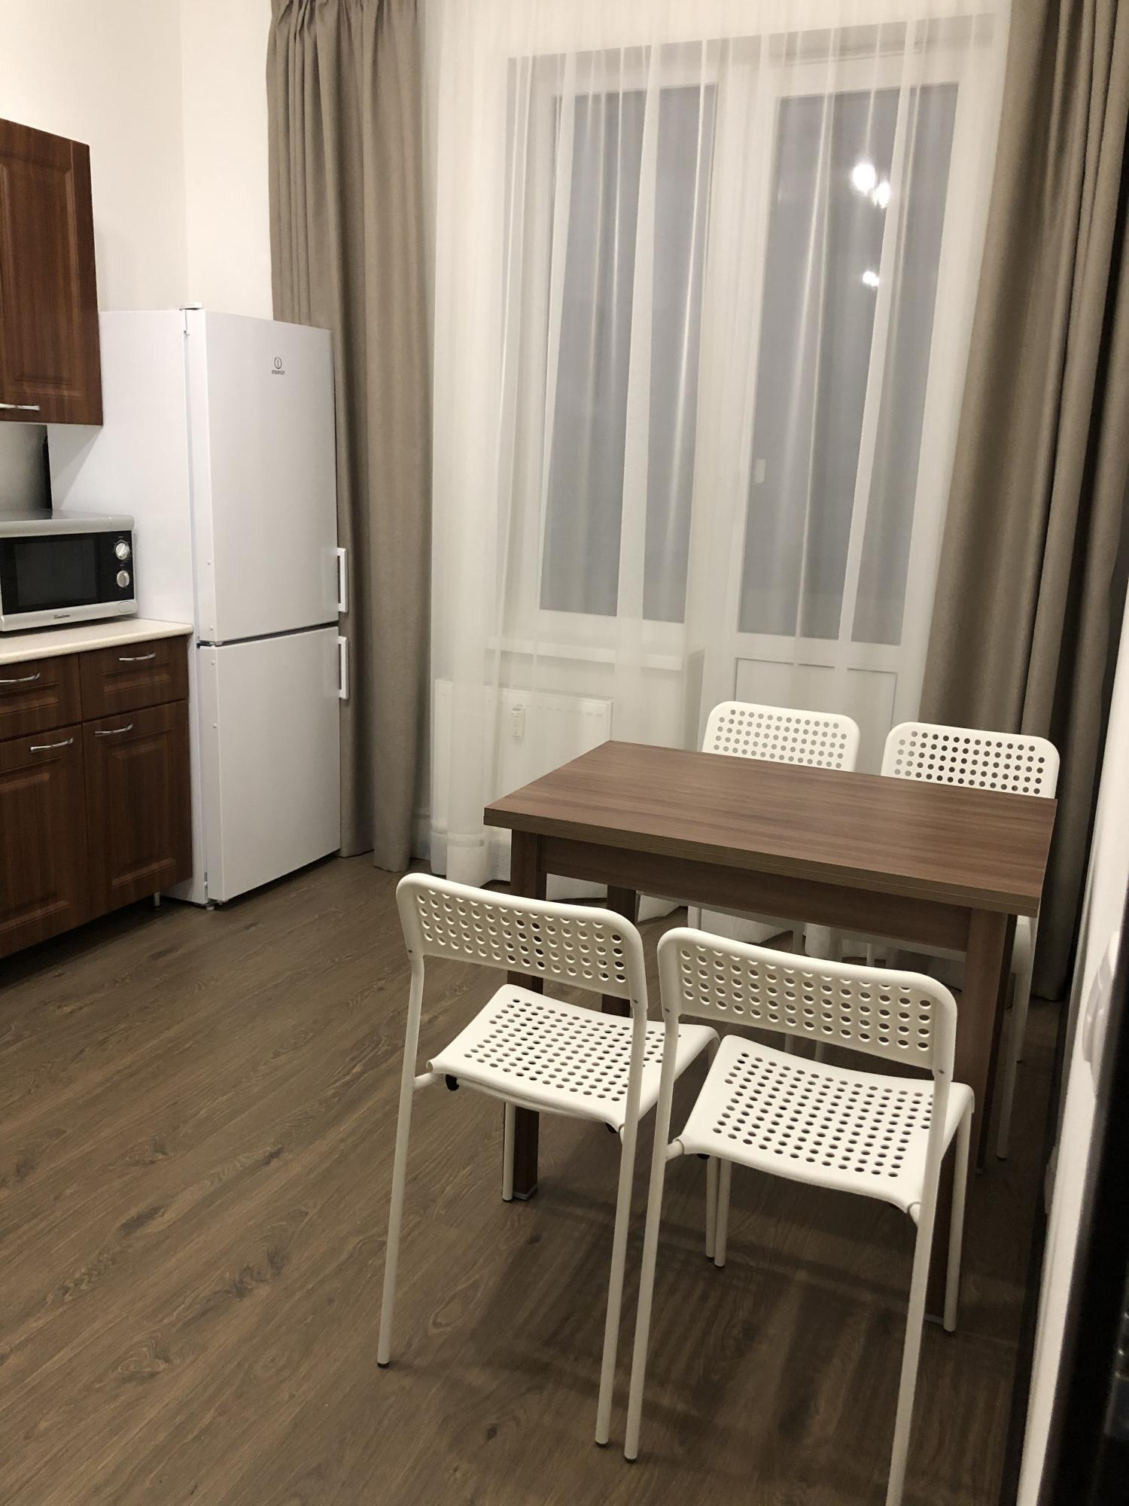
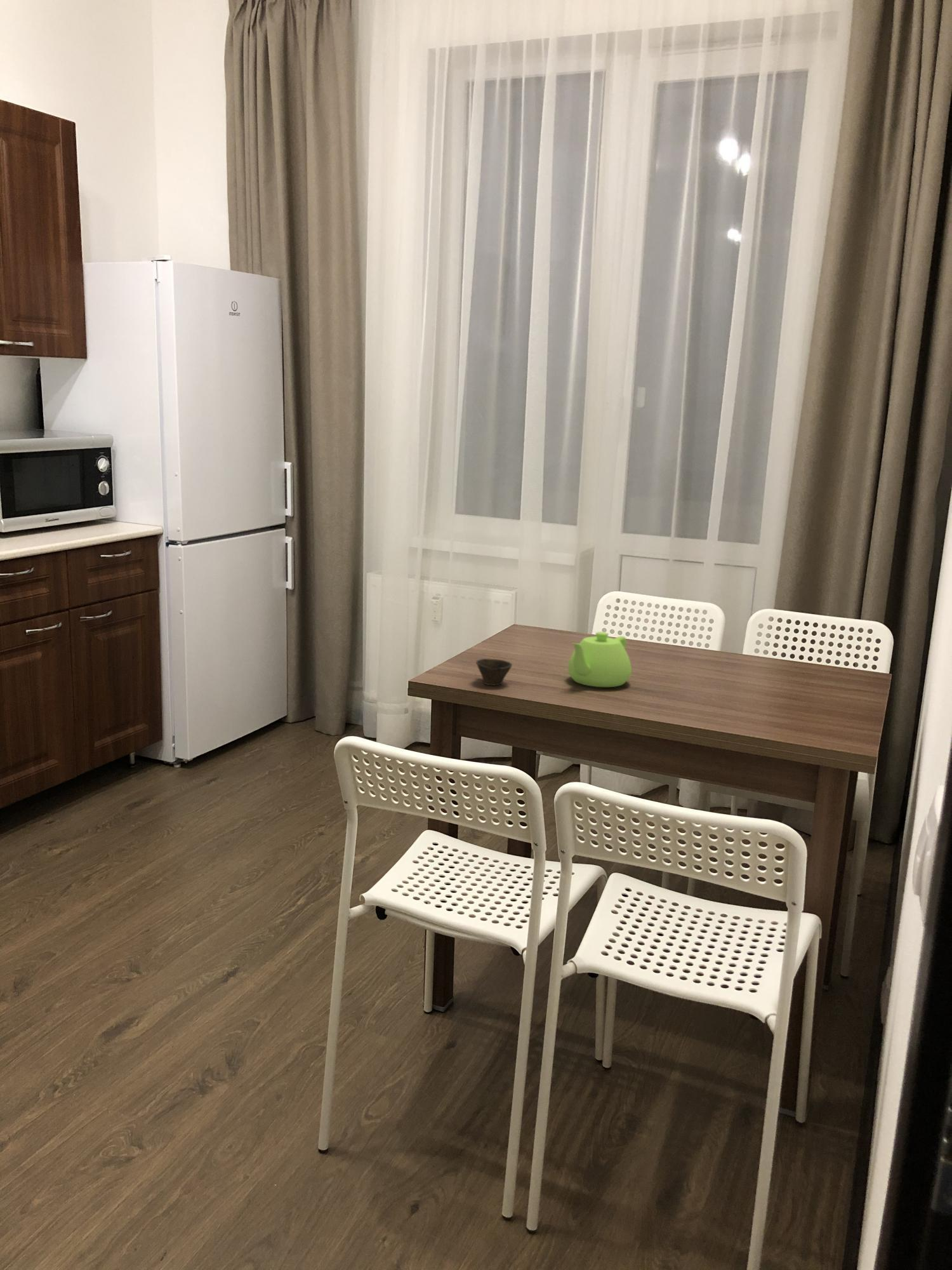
+ teapot [567,631,632,688]
+ cup [475,658,513,686]
